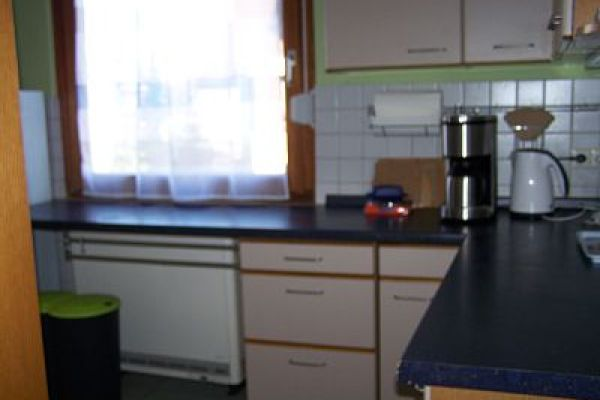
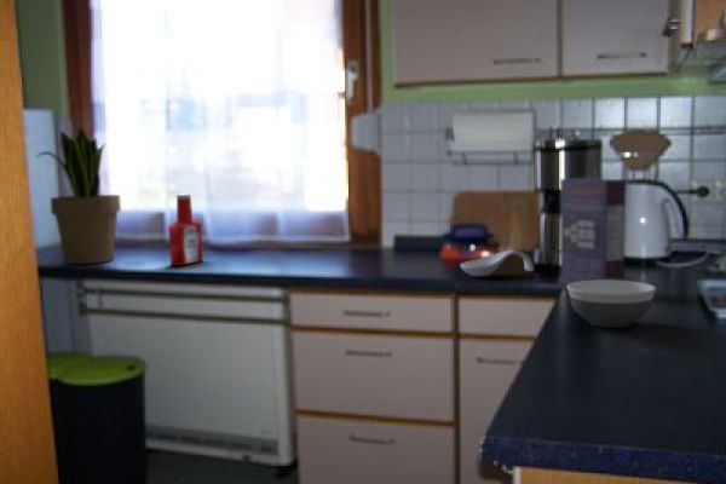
+ bowl [566,280,657,329]
+ spoon rest [460,248,535,277]
+ potted plant [36,126,122,265]
+ cereal box [559,177,627,290]
+ soap bottle [167,192,204,266]
